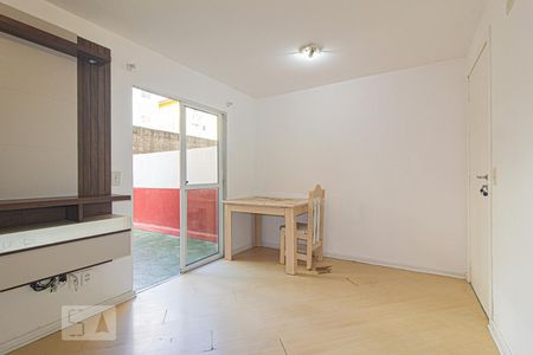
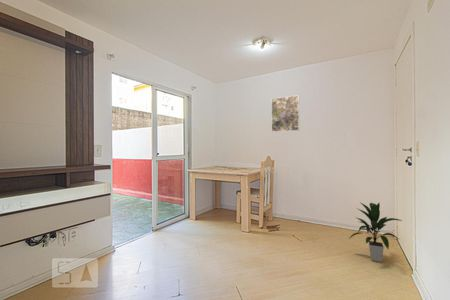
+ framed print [270,94,300,133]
+ indoor plant [349,201,402,263]
